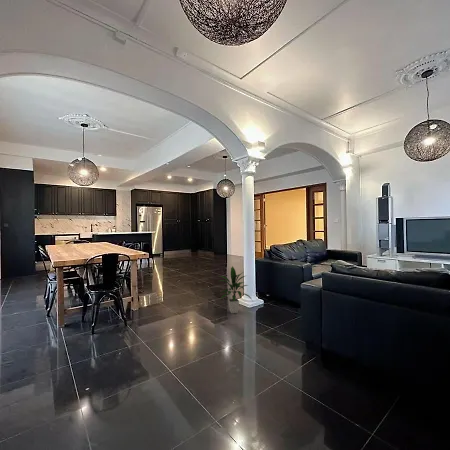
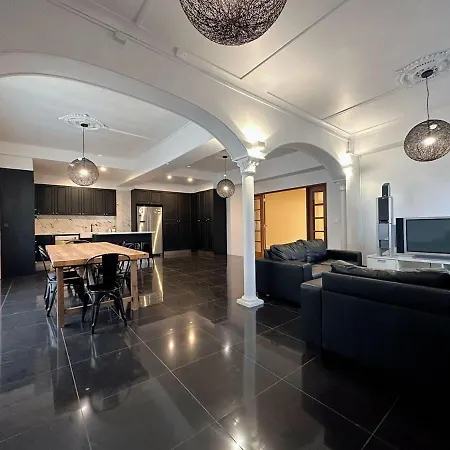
- indoor plant [219,265,253,314]
